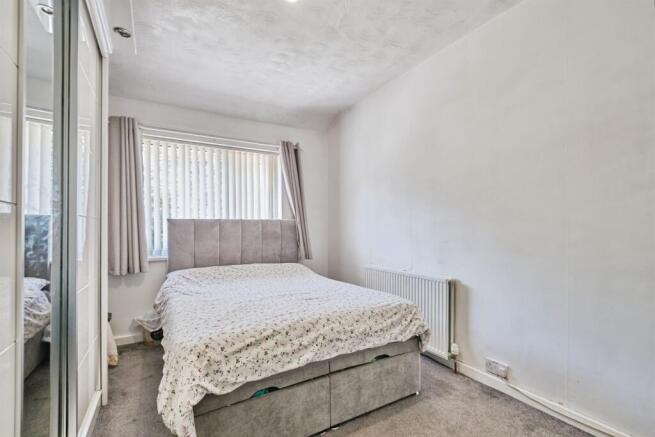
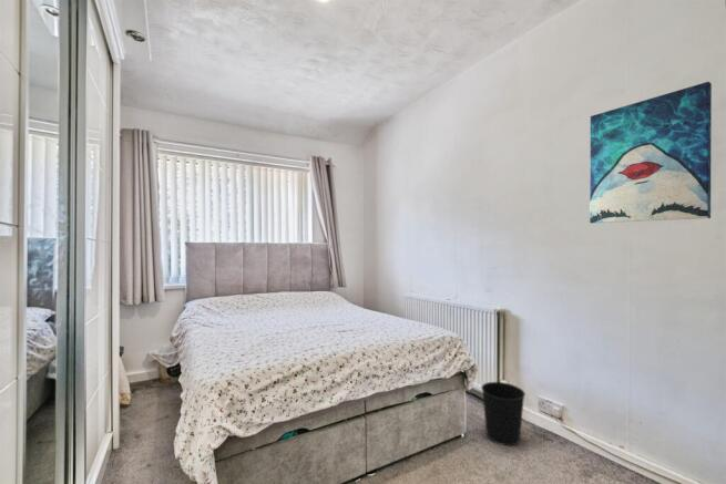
+ wastebasket [480,381,526,446]
+ wall art [589,81,713,224]
